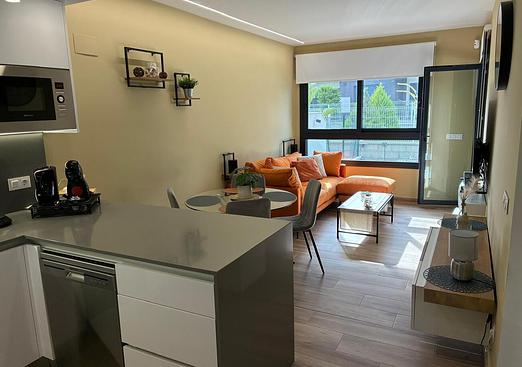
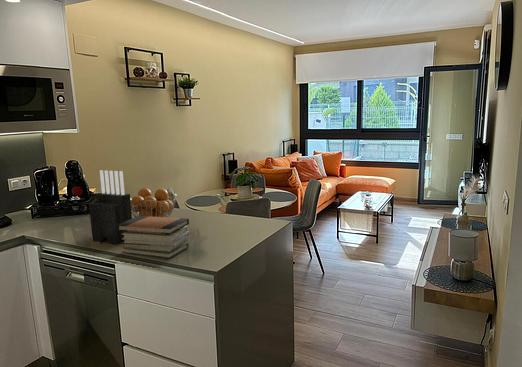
+ fruit basket [130,187,177,218]
+ knife block [88,169,133,246]
+ book stack [117,215,191,259]
